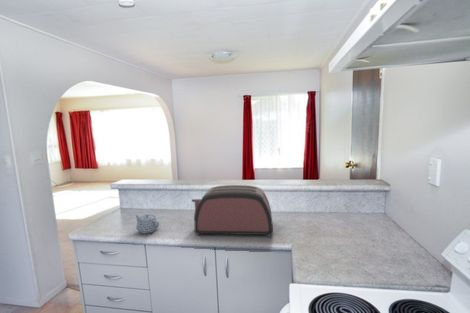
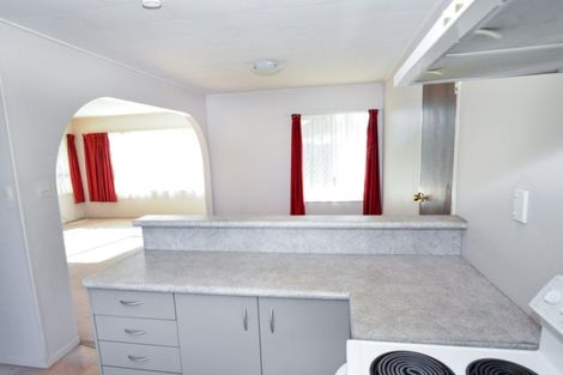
- teapot [134,213,160,234]
- toaster [191,184,274,237]
